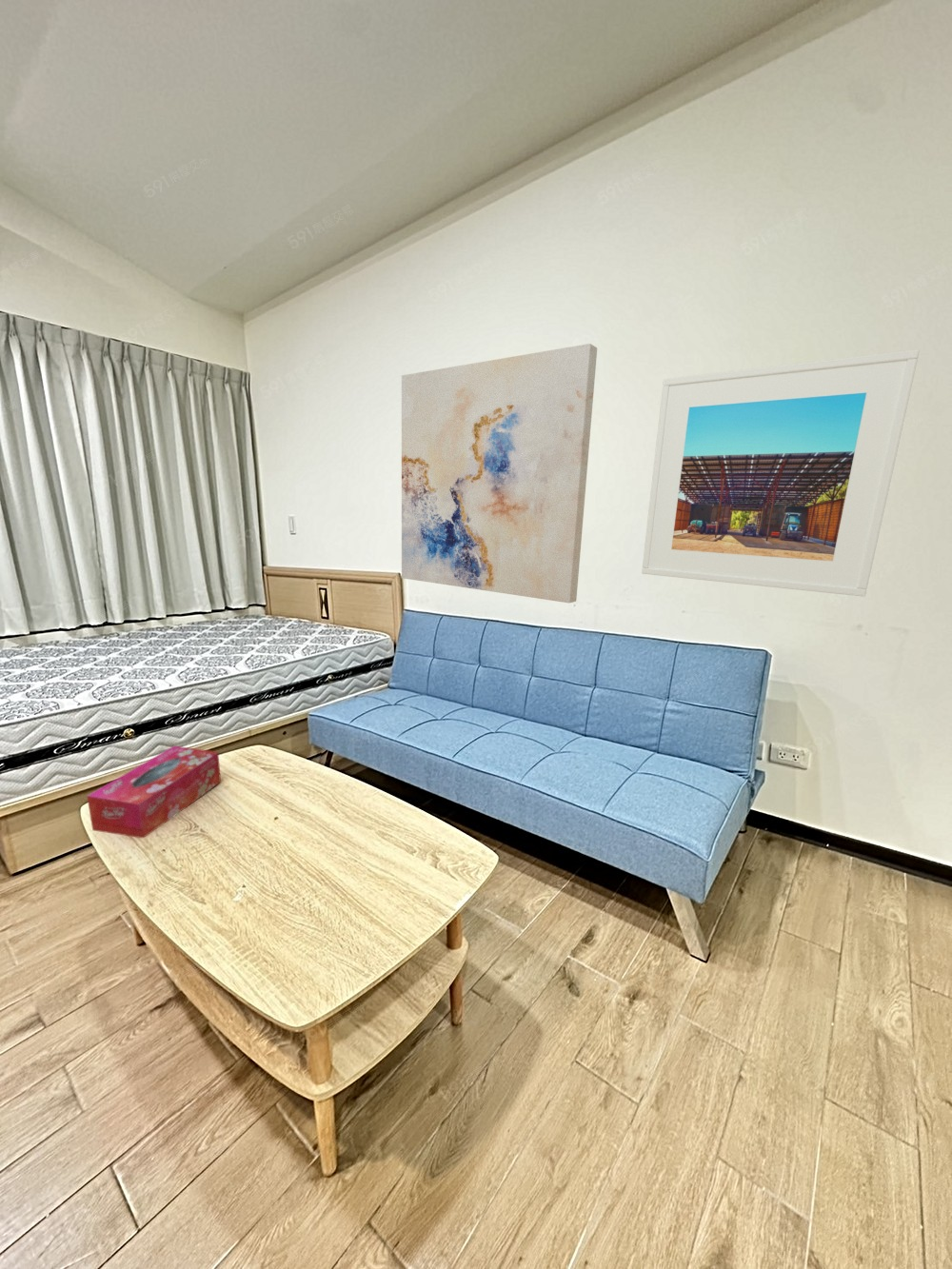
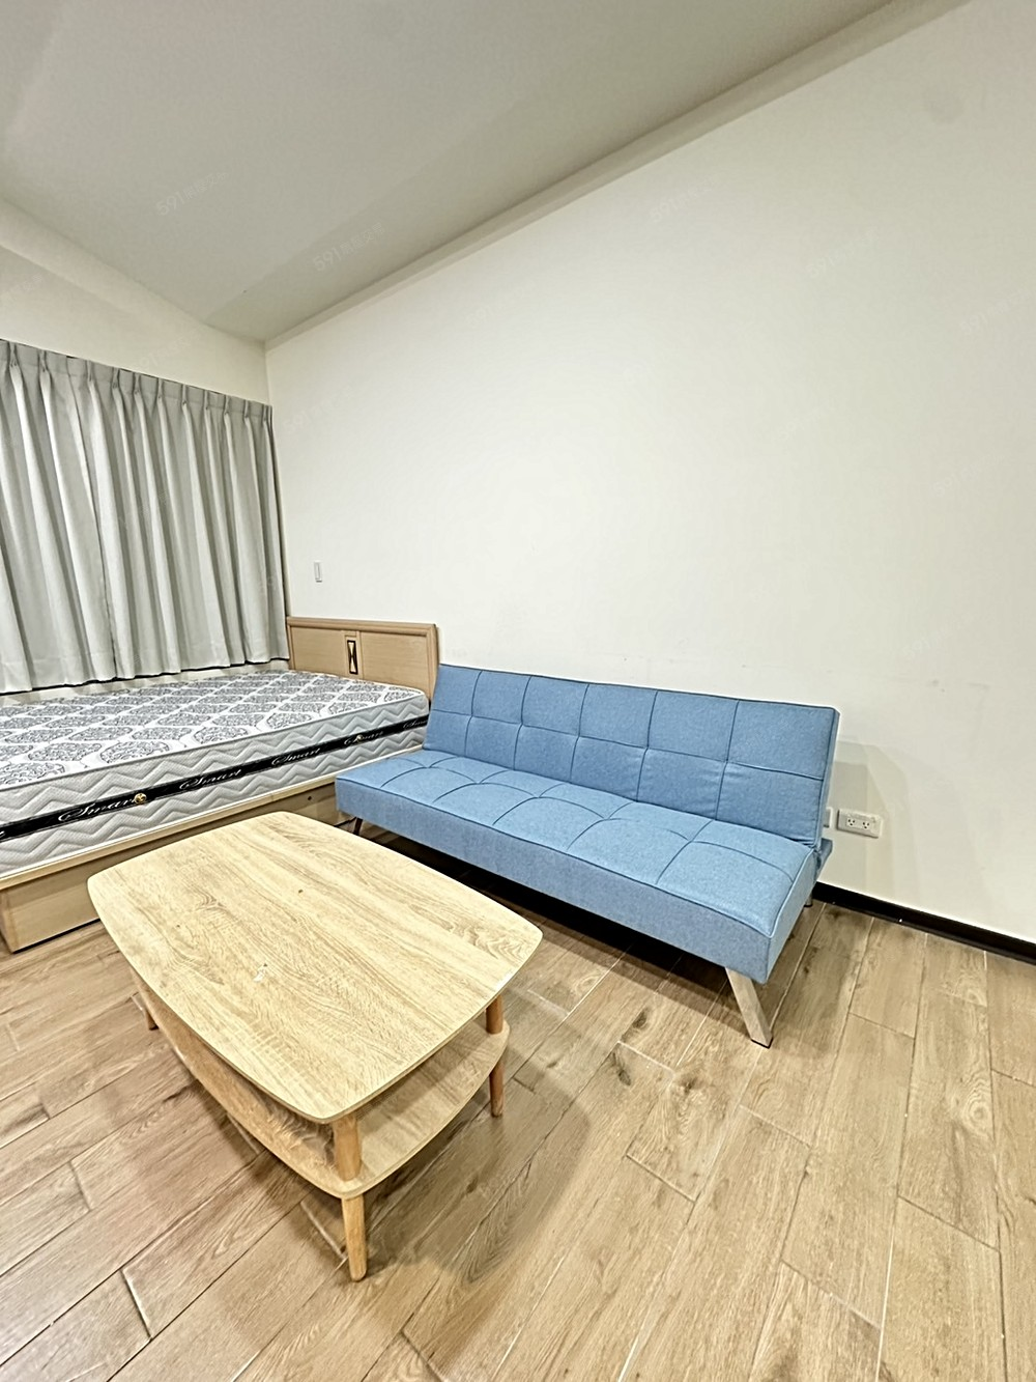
- wall art [401,343,598,604]
- tissue box [86,745,222,839]
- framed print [641,348,921,598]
